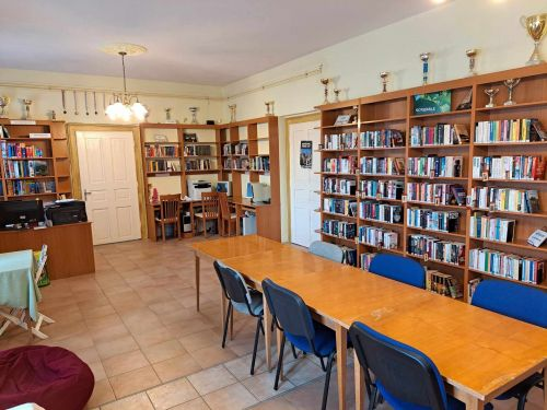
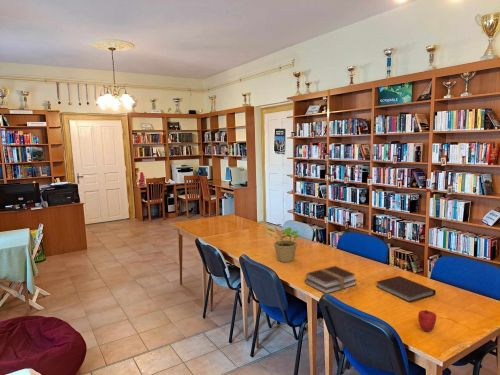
+ apple [417,309,437,333]
+ book [304,265,357,295]
+ potted plant [265,222,300,263]
+ notebook [375,275,437,303]
